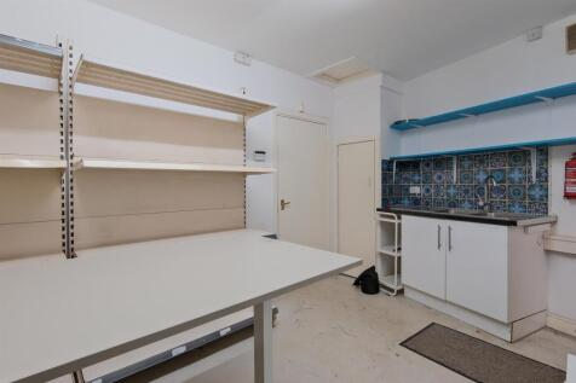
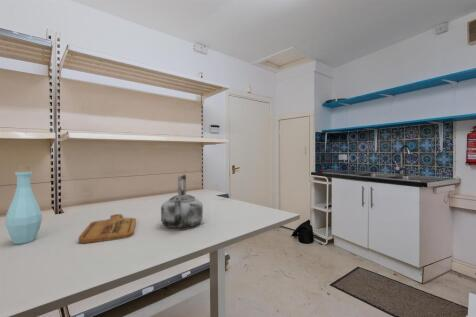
+ kettle [160,173,204,229]
+ cutting board [77,213,137,244]
+ bottle [4,165,43,245]
